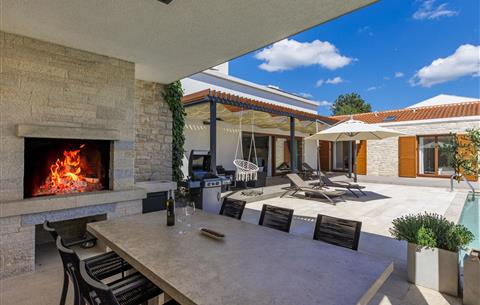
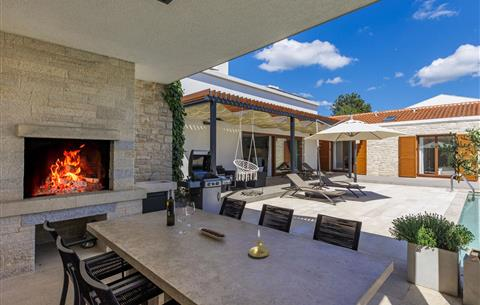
+ candle holder [248,230,270,259]
